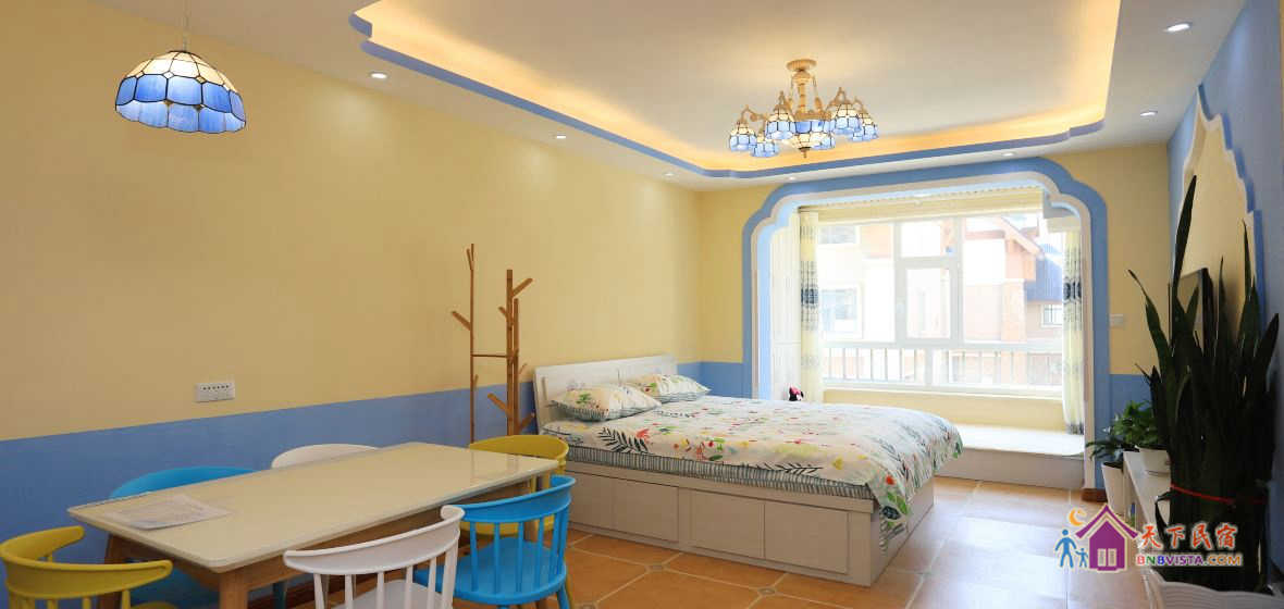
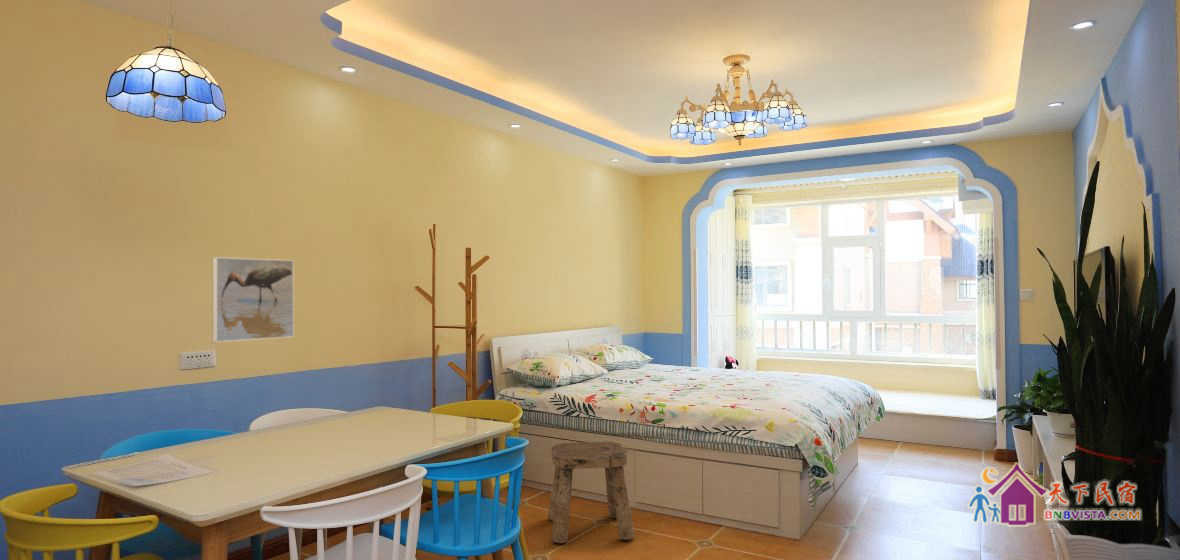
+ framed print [212,256,295,343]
+ stool [547,441,636,544]
